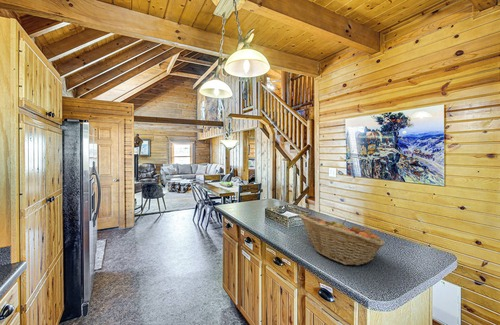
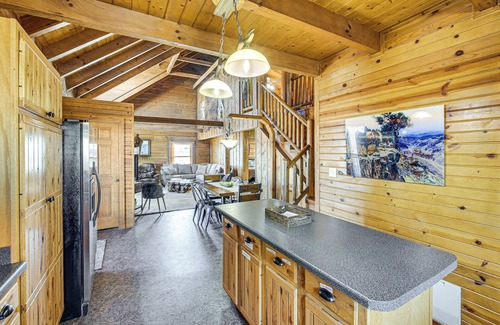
- fruit basket [298,213,386,266]
